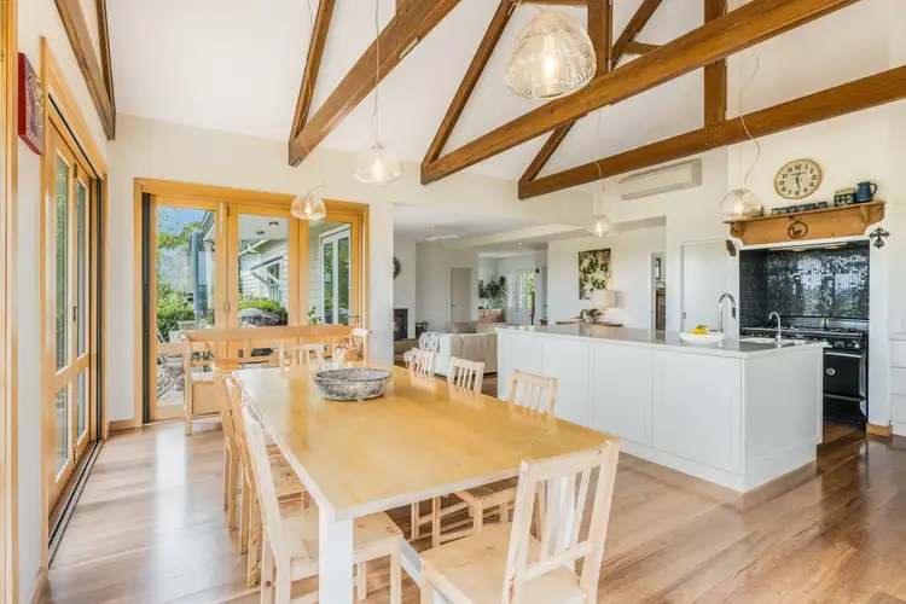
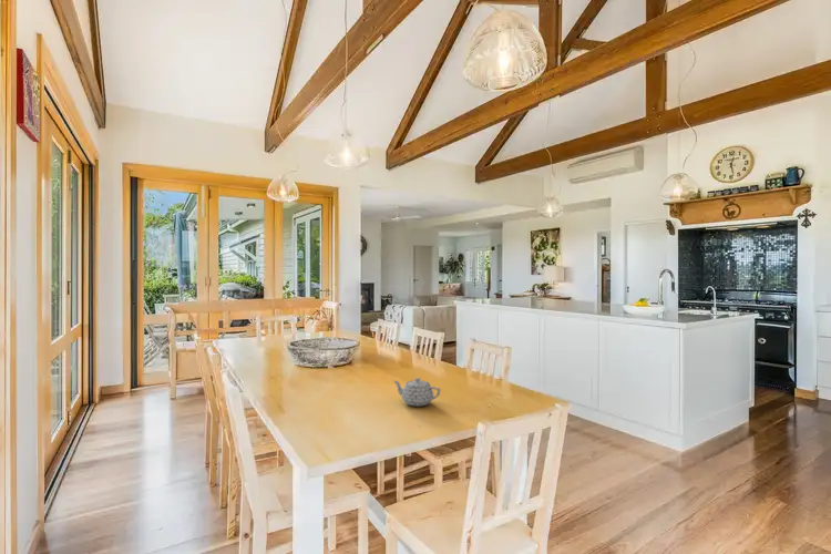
+ teapot [392,377,441,407]
